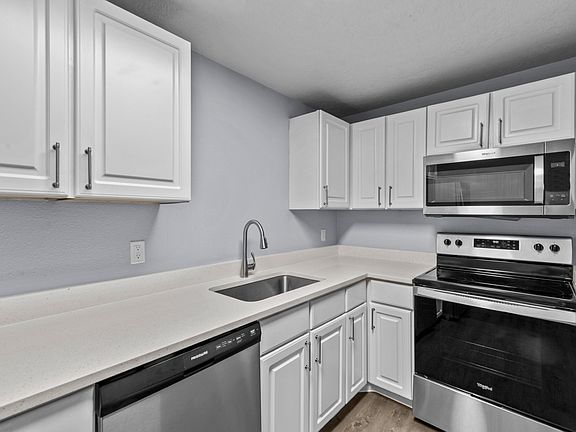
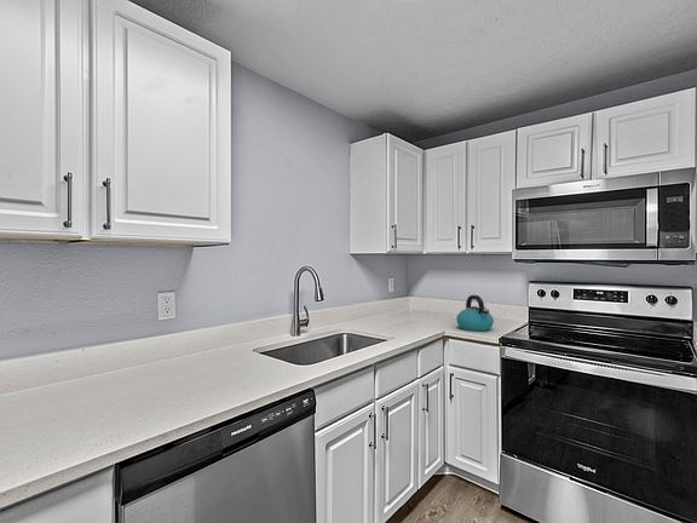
+ kettle [455,294,495,332]
